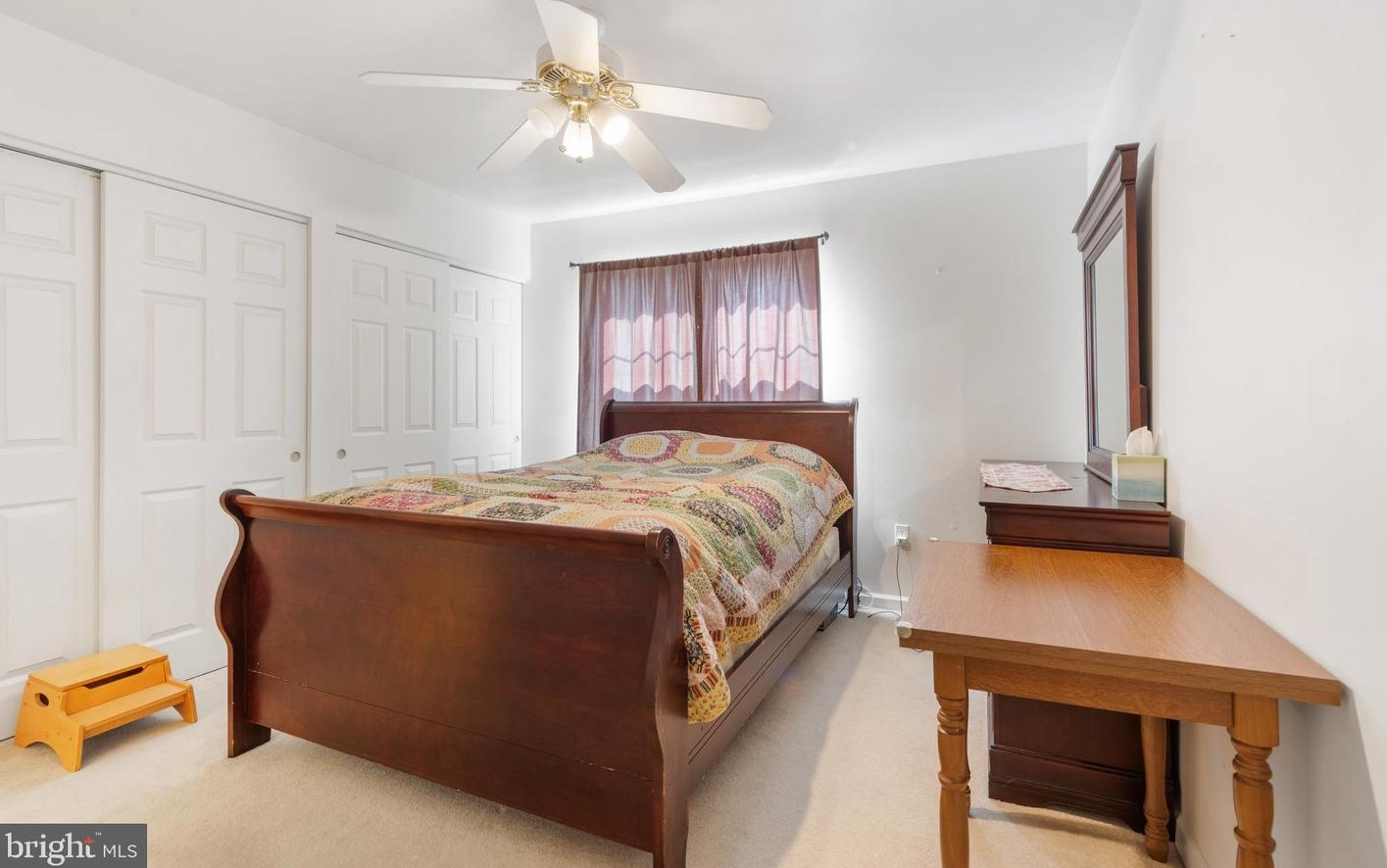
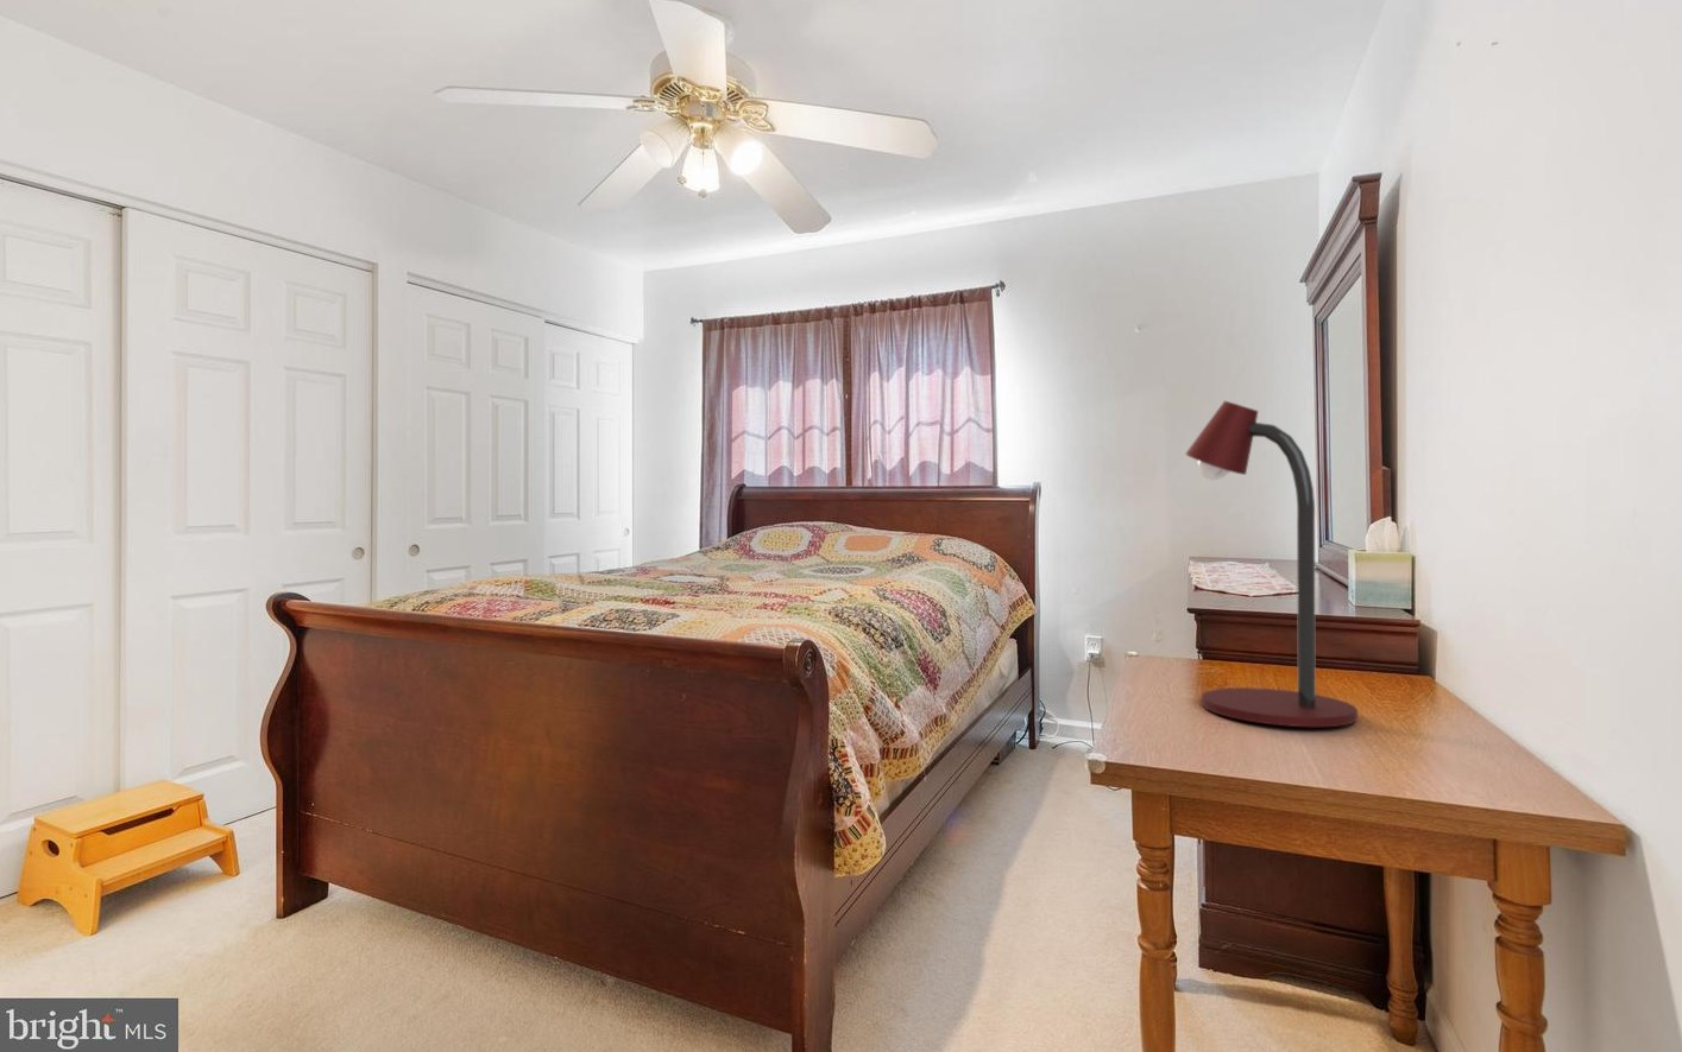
+ desk lamp [1184,400,1358,728]
